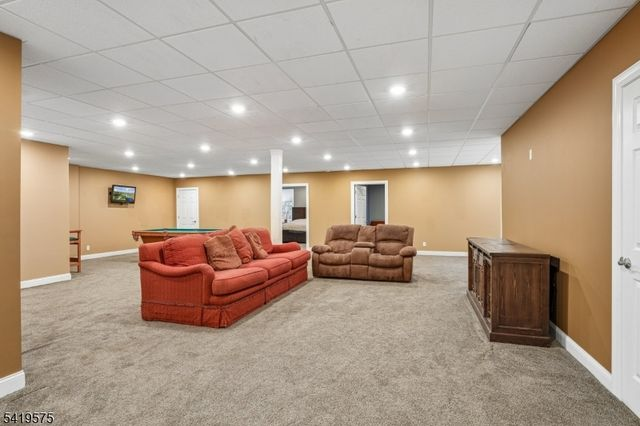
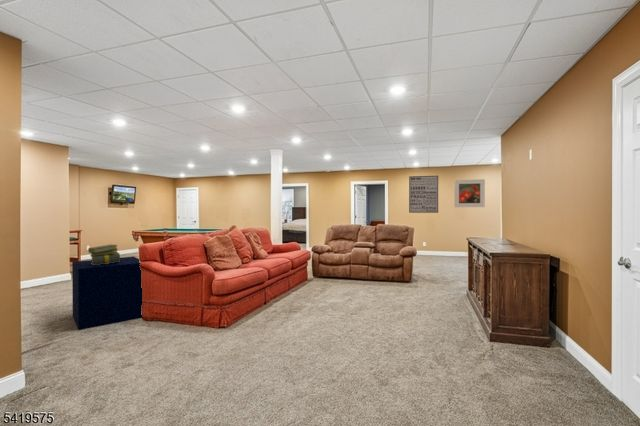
+ wall art [408,175,439,214]
+ ottoman [71,256,144,331]
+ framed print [454,178,486,208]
+ stack of books [87,243,121,265]
